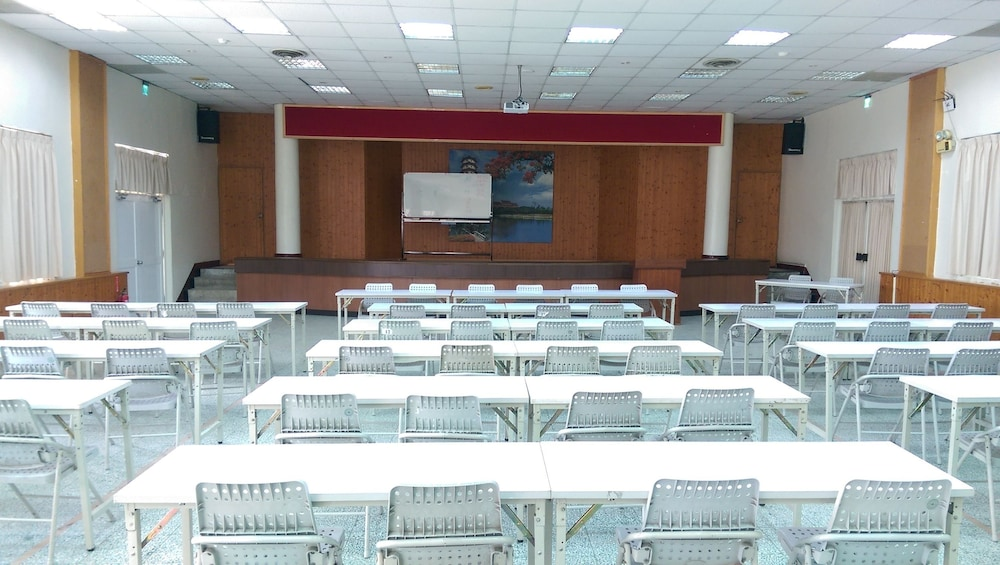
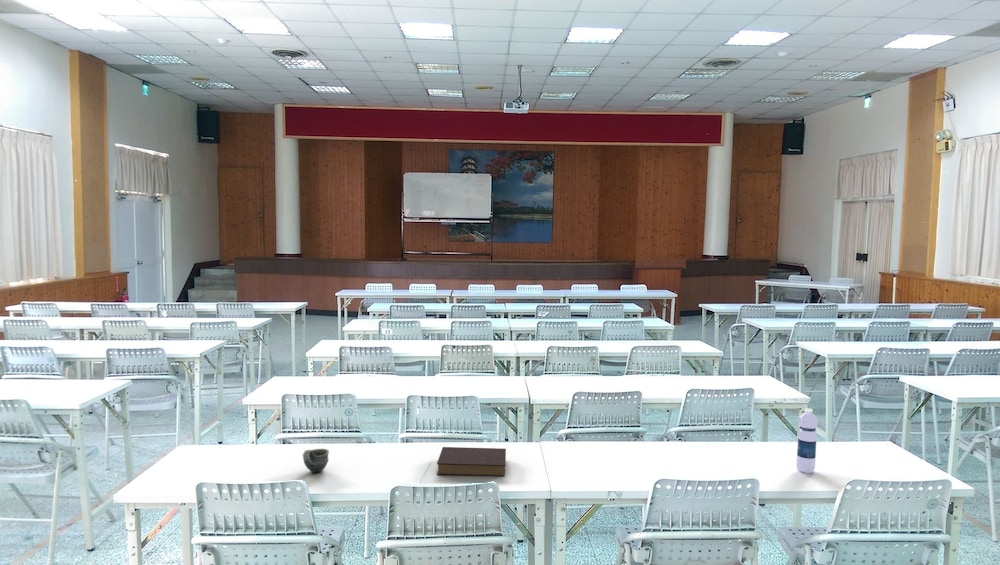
+ book [436,446,507,478]
+ cup [302,448,330,474]
+ water bottle [795,407,819,474]
